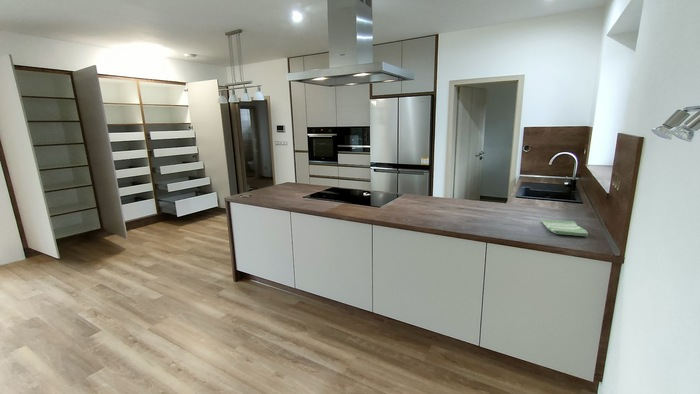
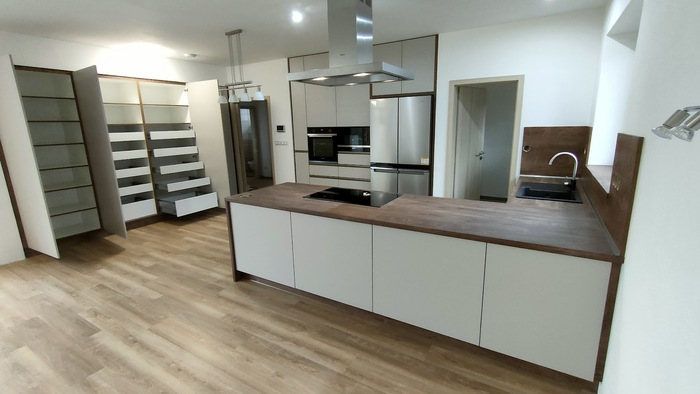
- dish towel [540,219,589,237]
